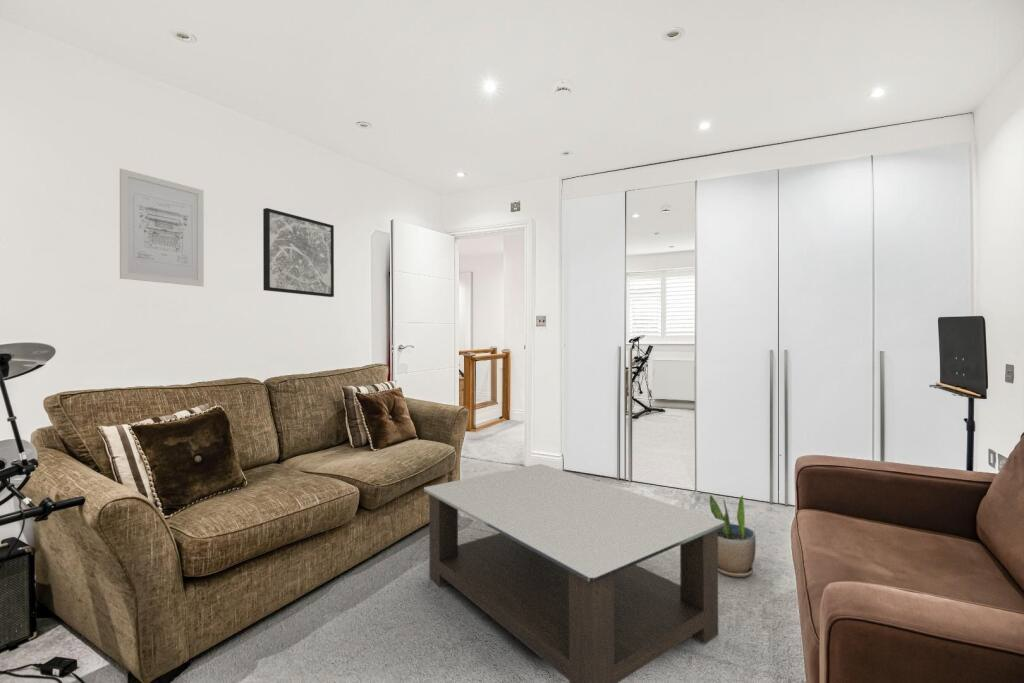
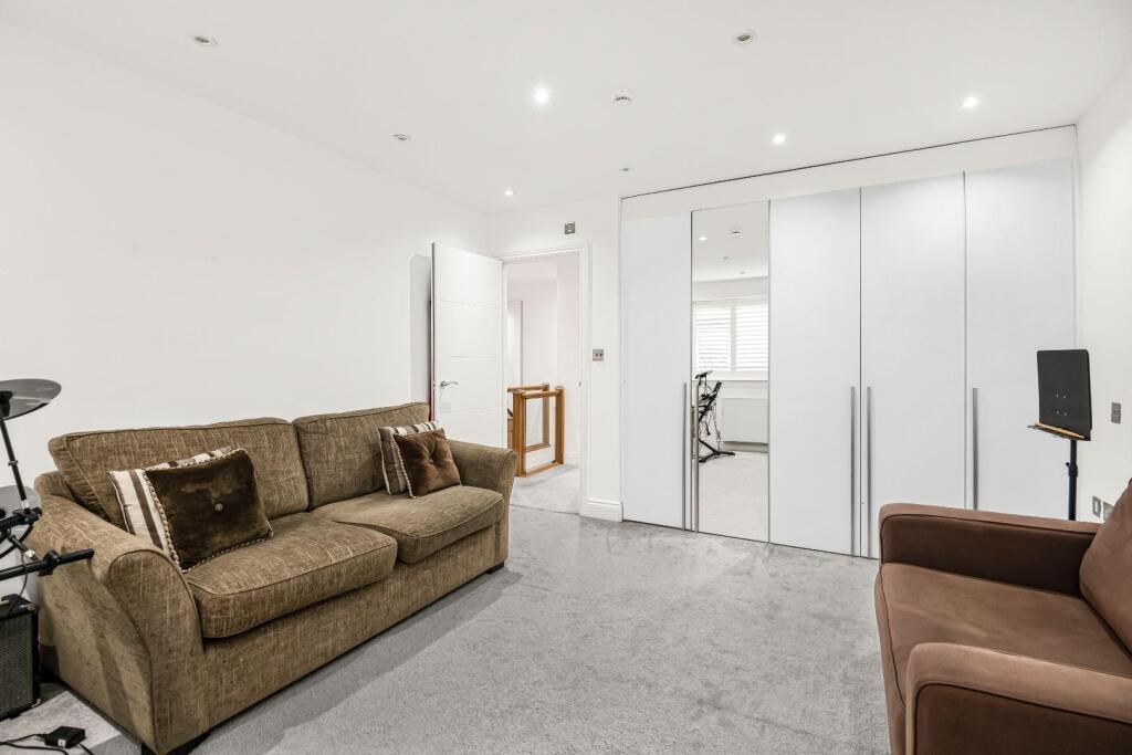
- wall art [262,207,335,298]
- potted plant [709,494,757,578]
- wall art [119,168,205,287]
- coffee table [423,463,725,683]
